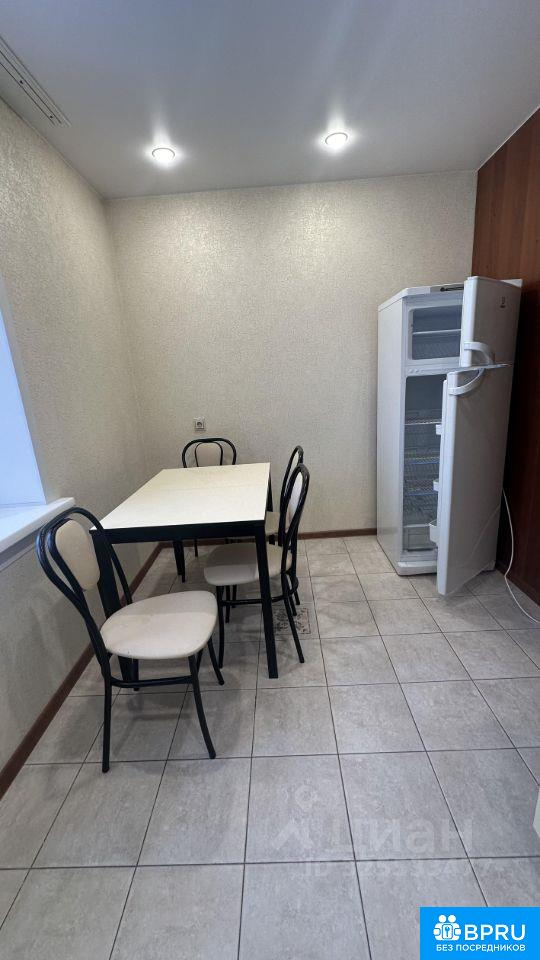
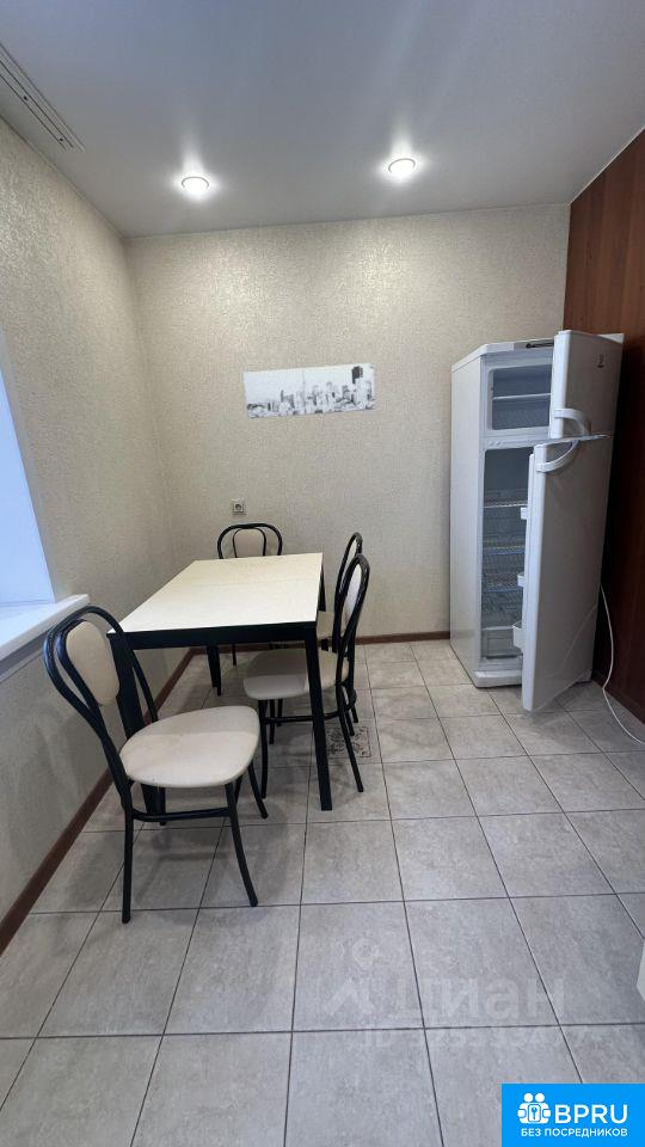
+ wall art [242,362,376,419]
